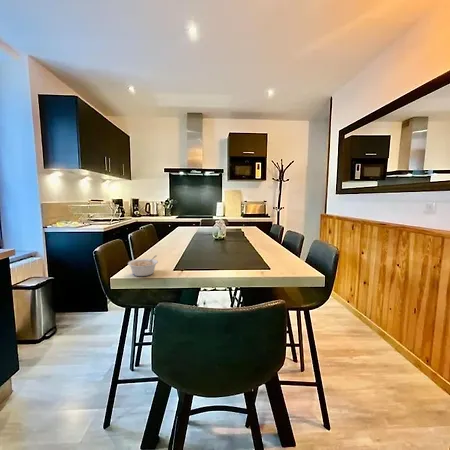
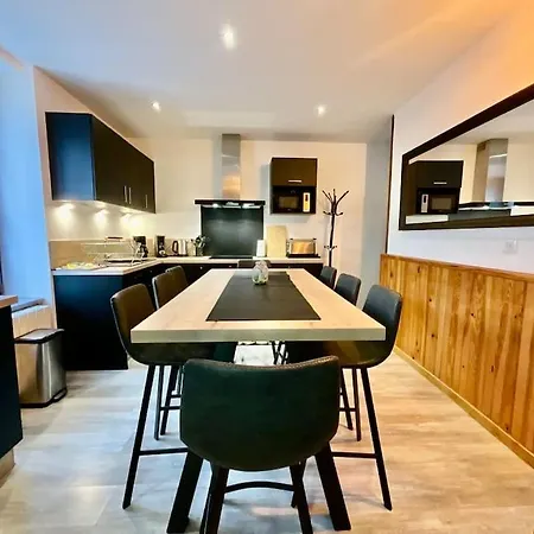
- legume [127,254,159,277]
